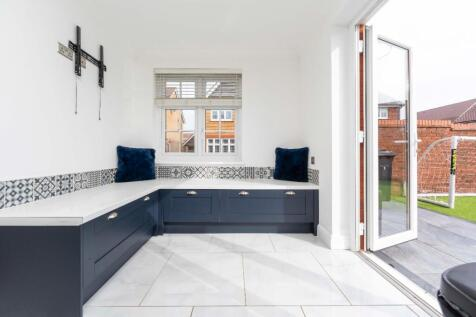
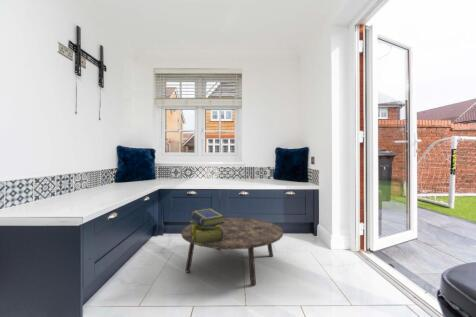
+ coffee table [180,217,284,286]
+ stack of books [189,207,226,246]
